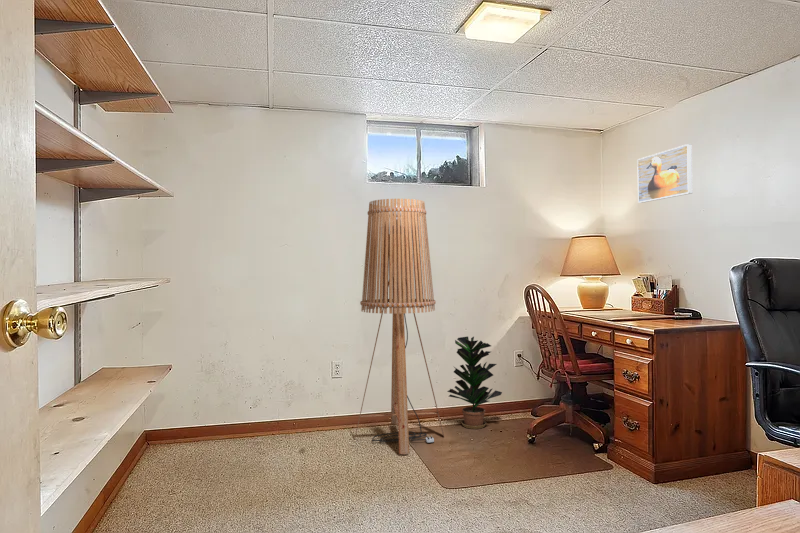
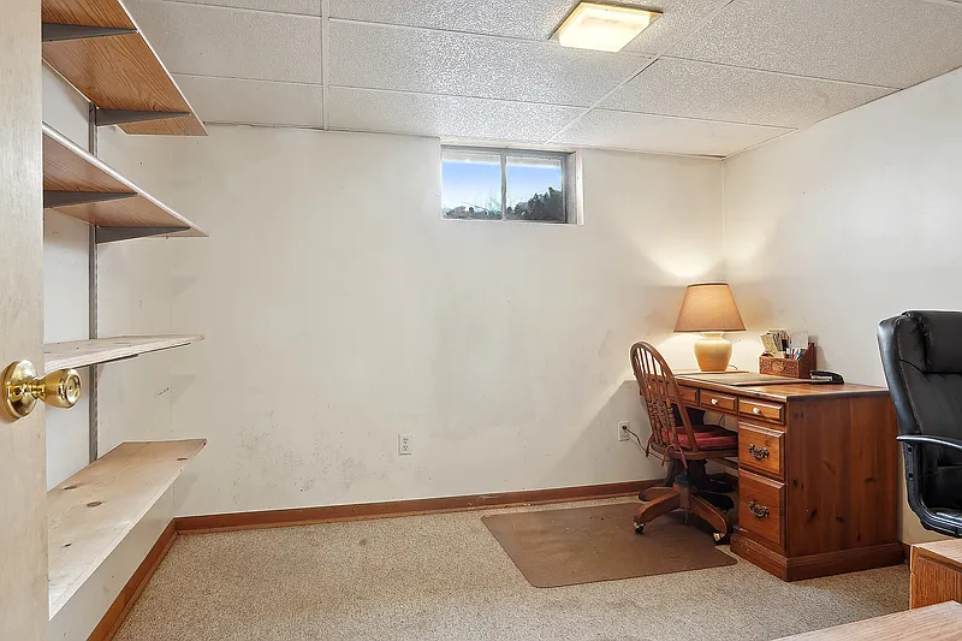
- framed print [636,143,693,204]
- potted plant [446,335,503,430]
- floor lamp [354,198,445,455]
